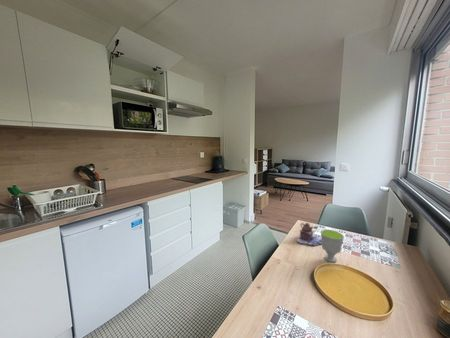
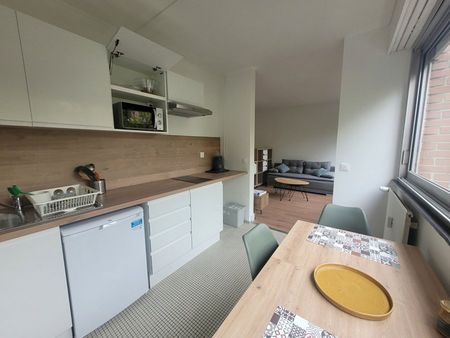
- teapot [296,222,322,246]
- cup [320,229,345,263]
